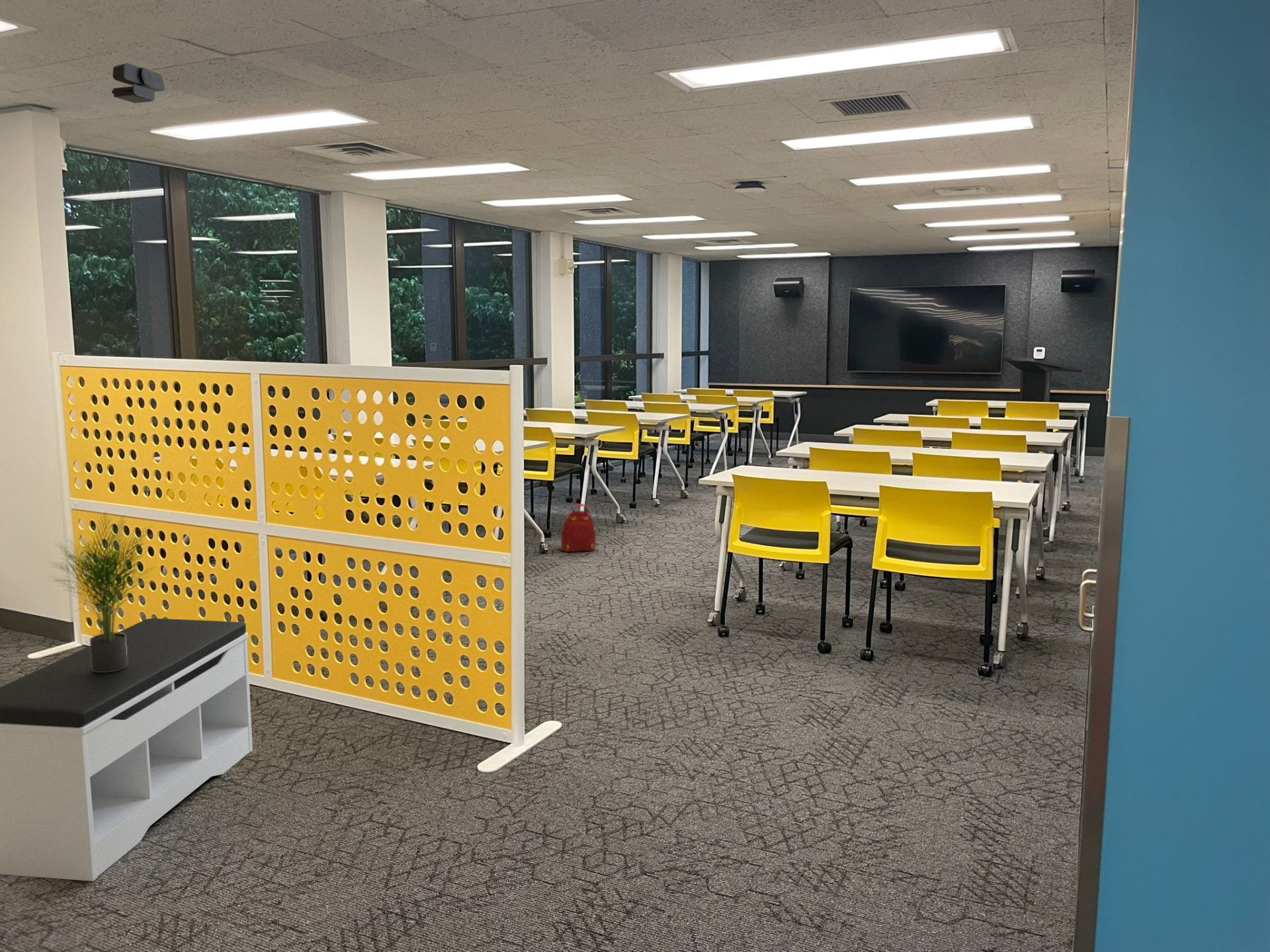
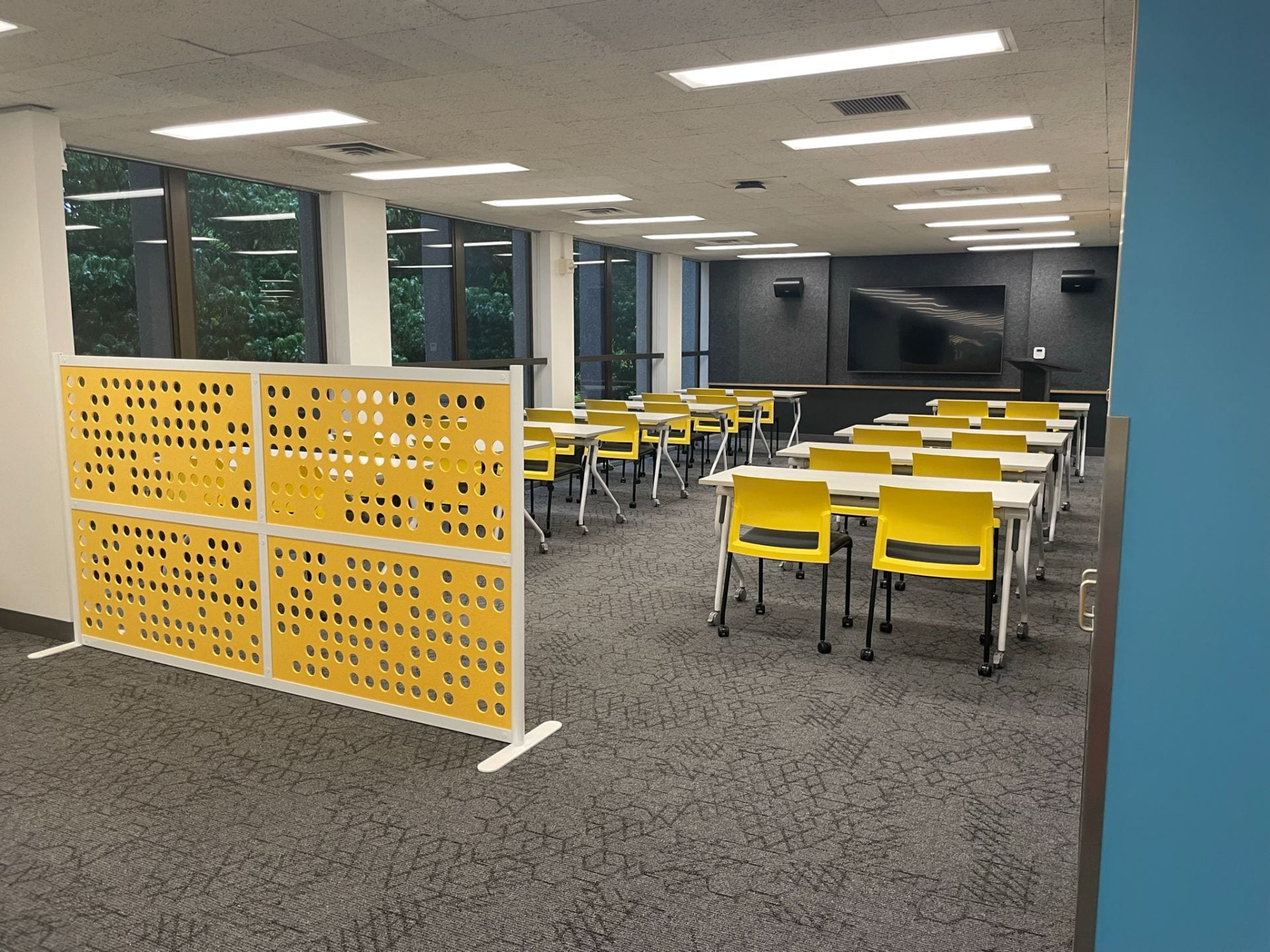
- backpack [560,503,597,553]
- security camera [111,62,165,104]
- bench [0,618,253,882]
- potted plant [48,510,158,672]
